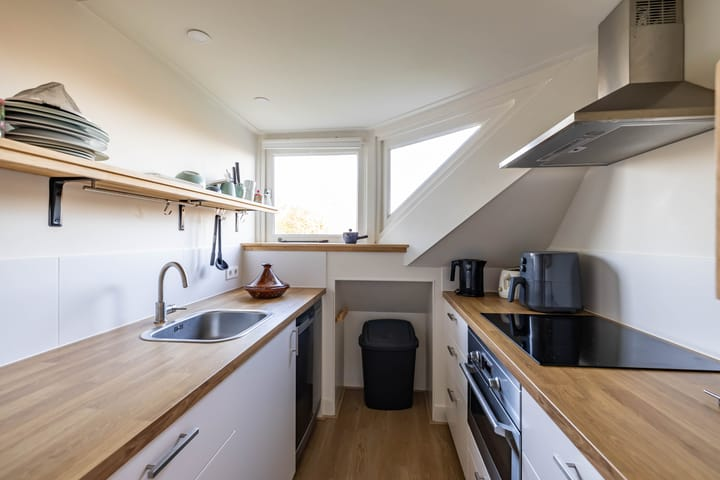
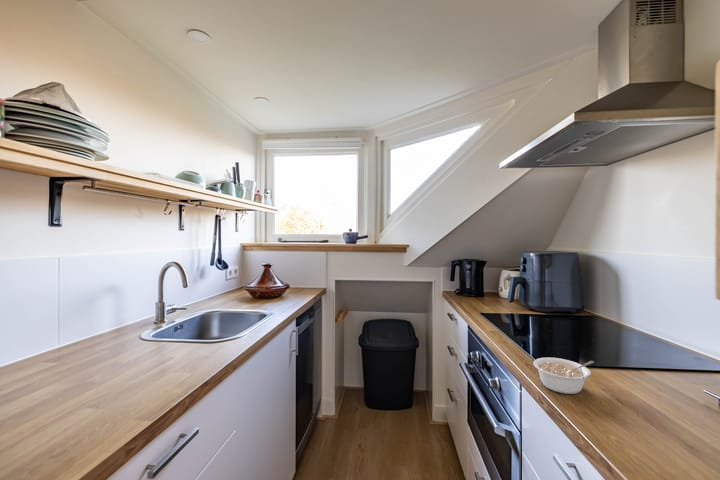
+ legume [532,357,595,395]
